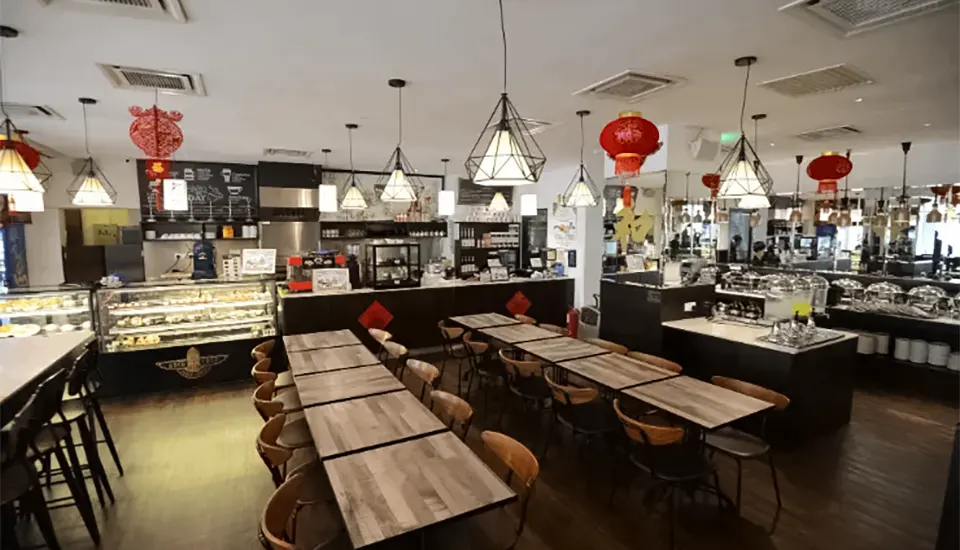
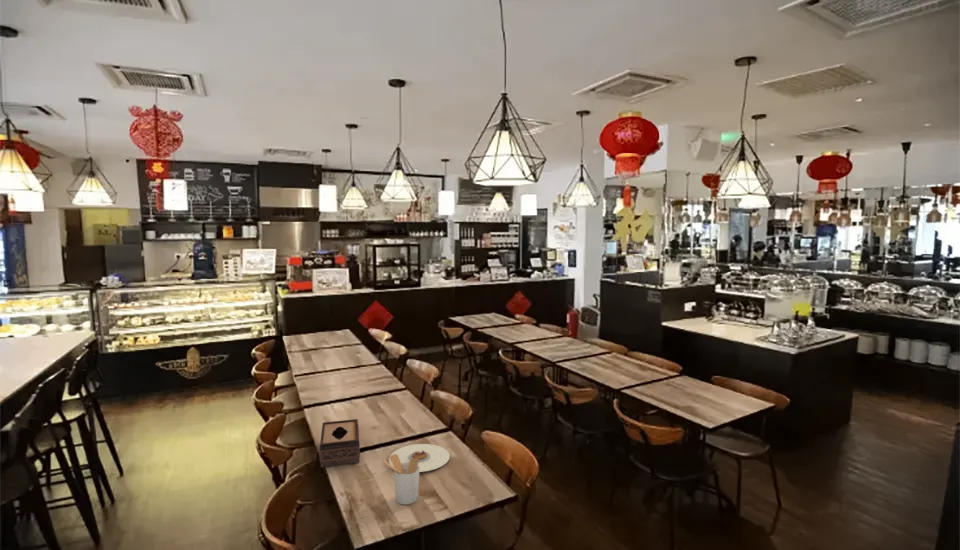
+ plate [388,443,451,473]
+ utensil holder [382,454,420,506]
+ tissue box [319,418,361,468]
